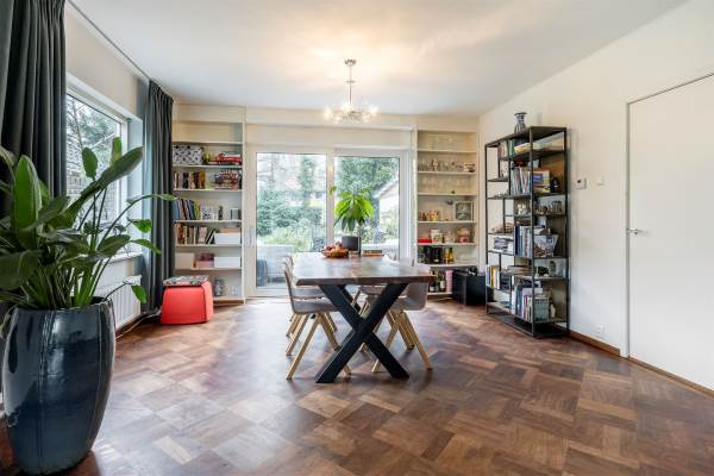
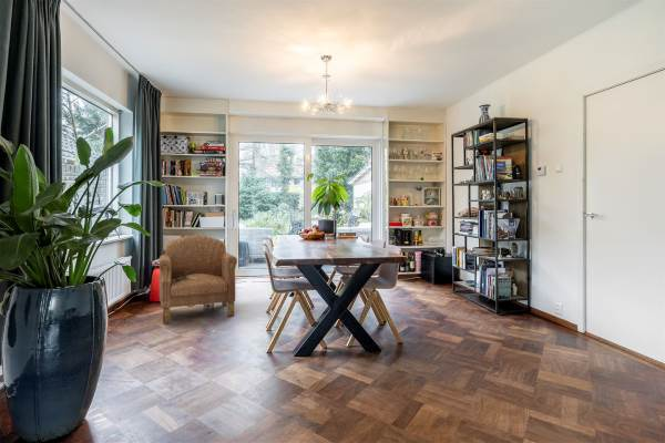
+ armchair [157,234,238,324]
